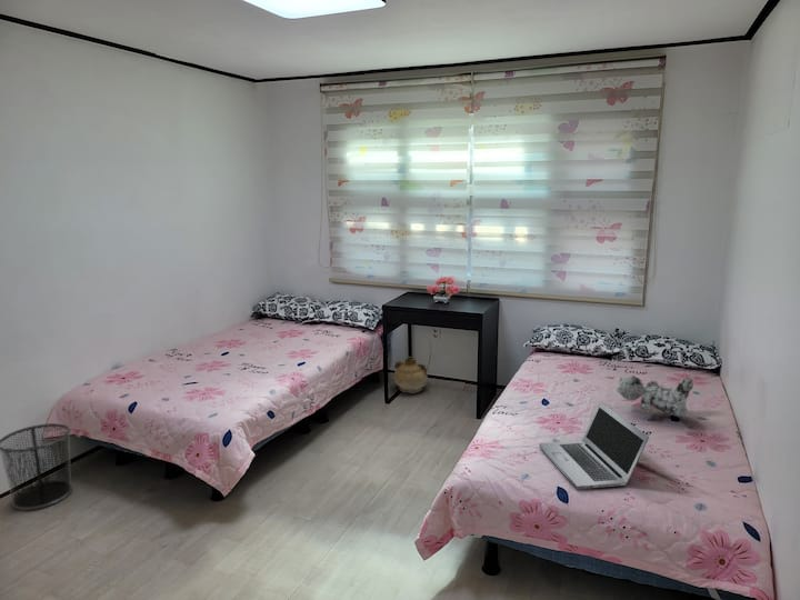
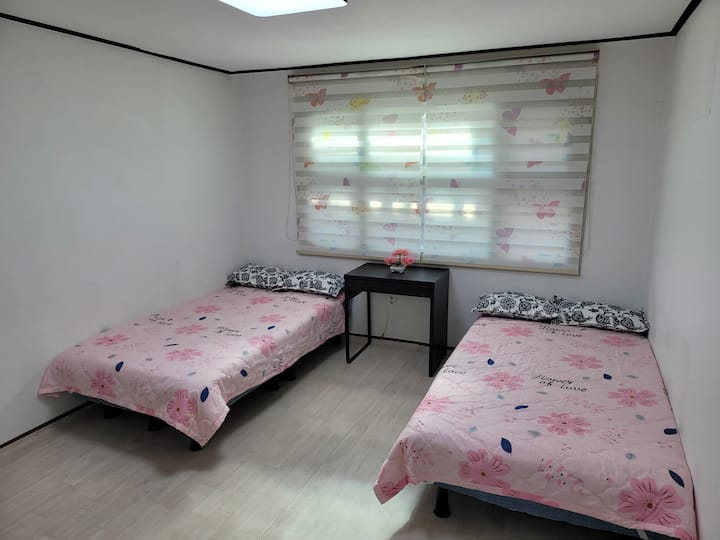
- ceramic jug [392,356,429,394]
- teddy bear [614,374,696,419]
- waste bin [0,422,73,511]
- laptop [538,401,650,490]
